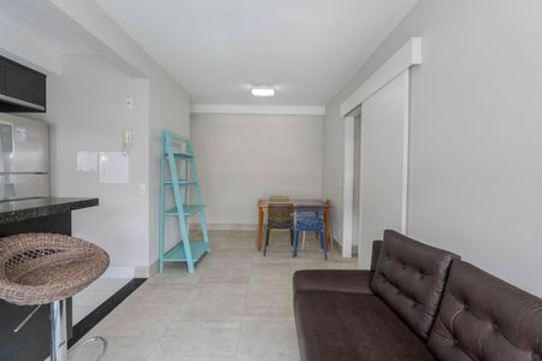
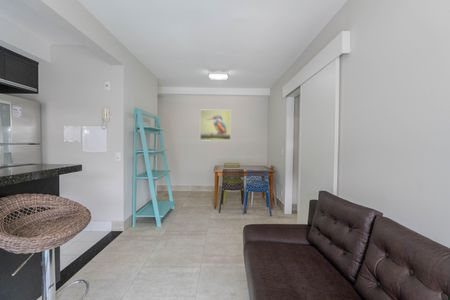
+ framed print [199,109,232,142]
